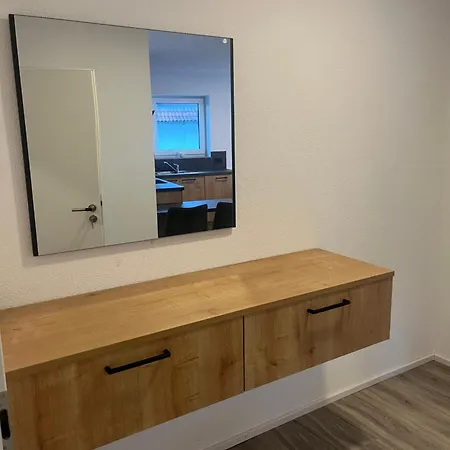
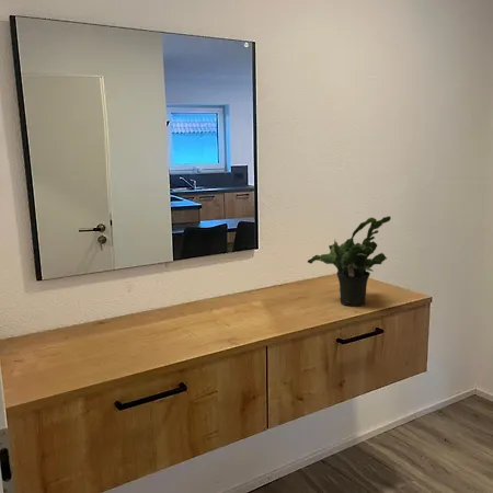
+ potted plant [307,215,392,307]
